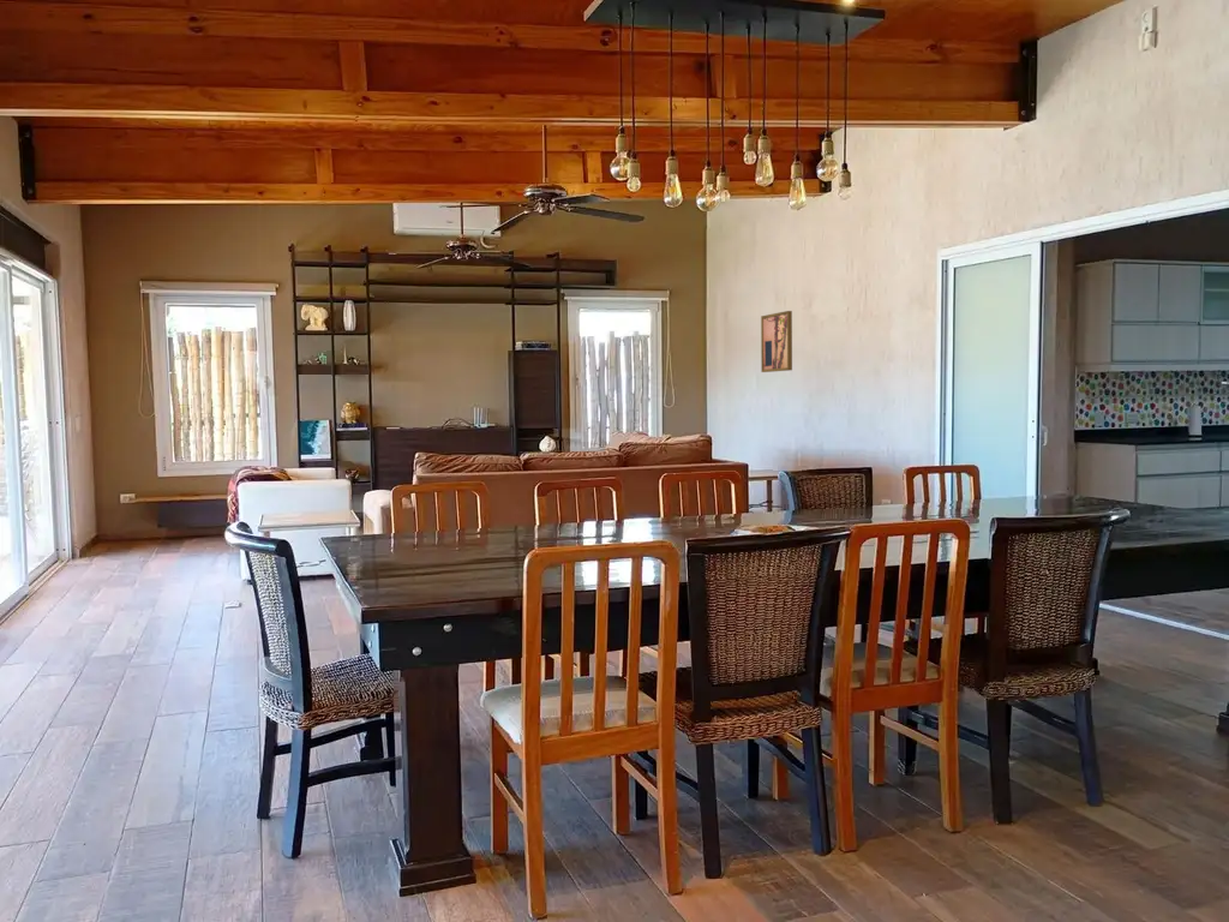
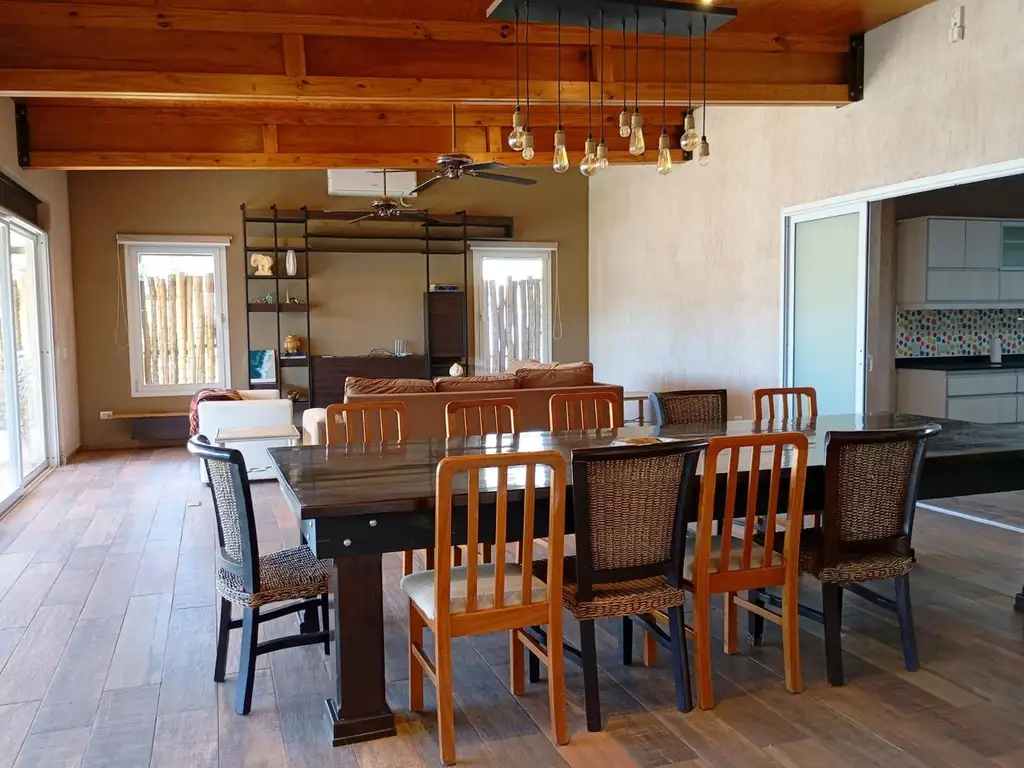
- wall art [760,310,793,373]
